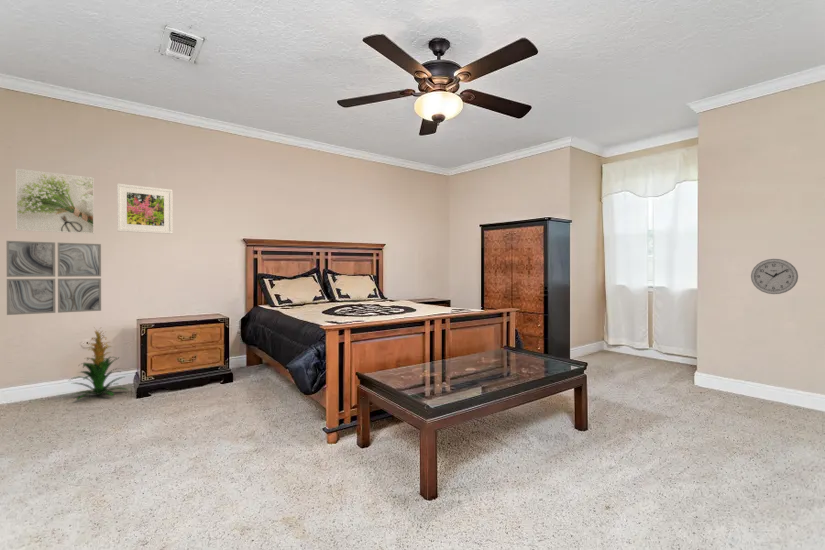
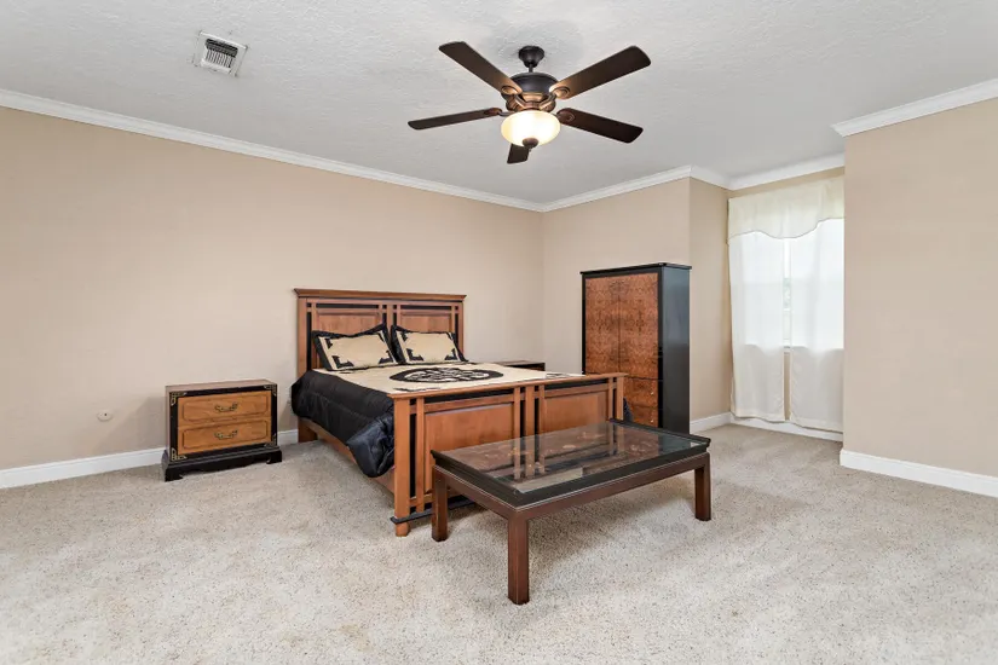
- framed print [15,168,95,235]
- wall art [6,240,102,316]
- wall clock [750,258,799,295]
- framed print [116,183,174,235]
- indoor plant [68,327,129,401]
